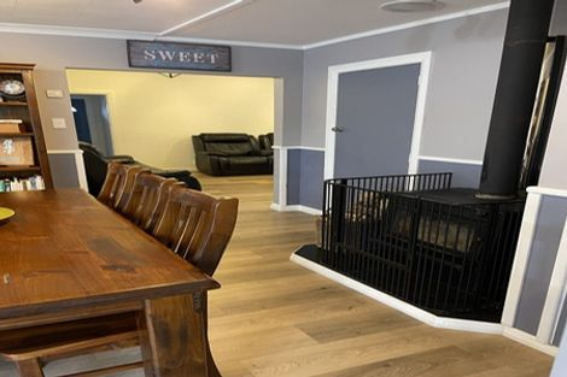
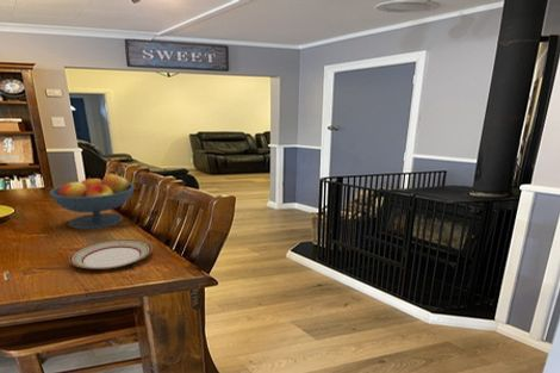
+ fruit bowl [49,173,136,230]
+ plate [68,238,153,271]
